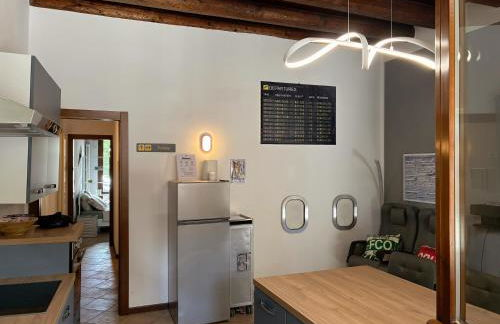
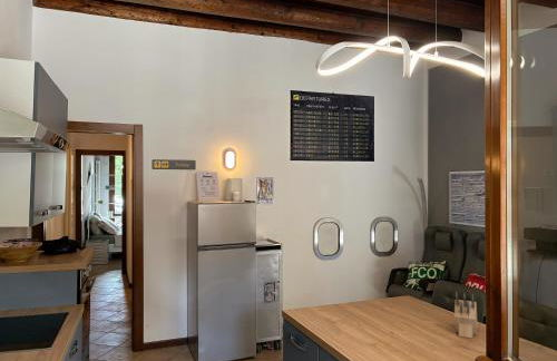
+ knife block [453,291,479,340]
